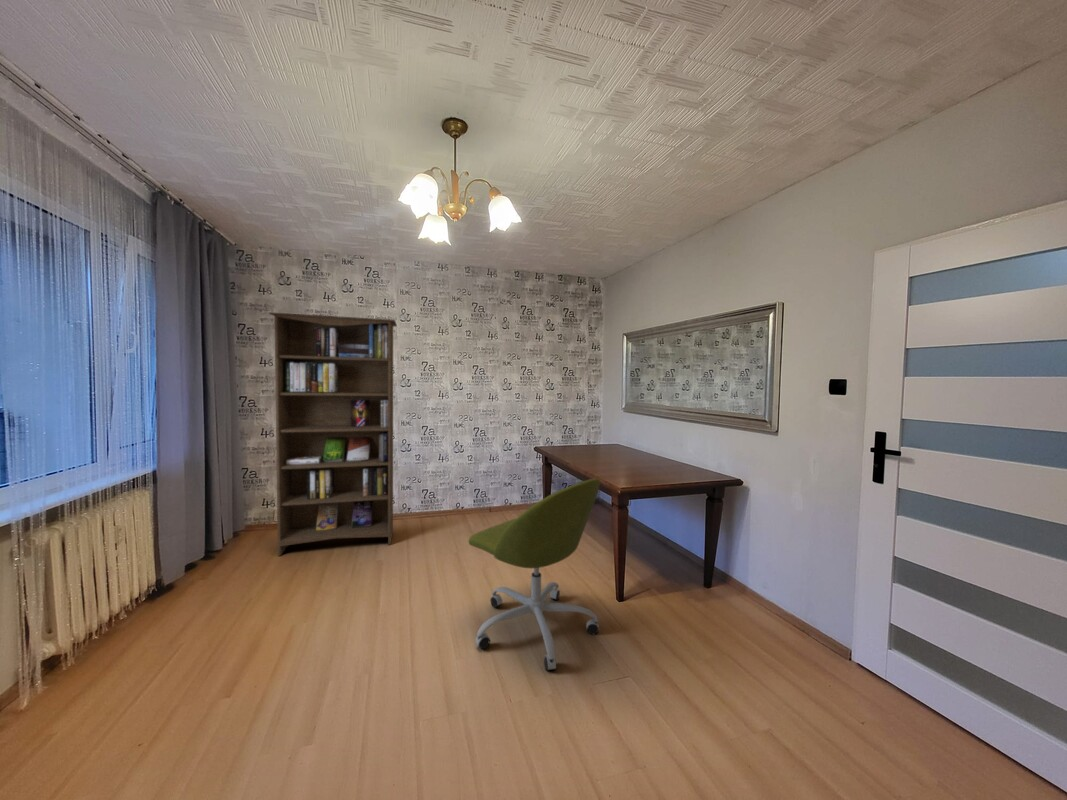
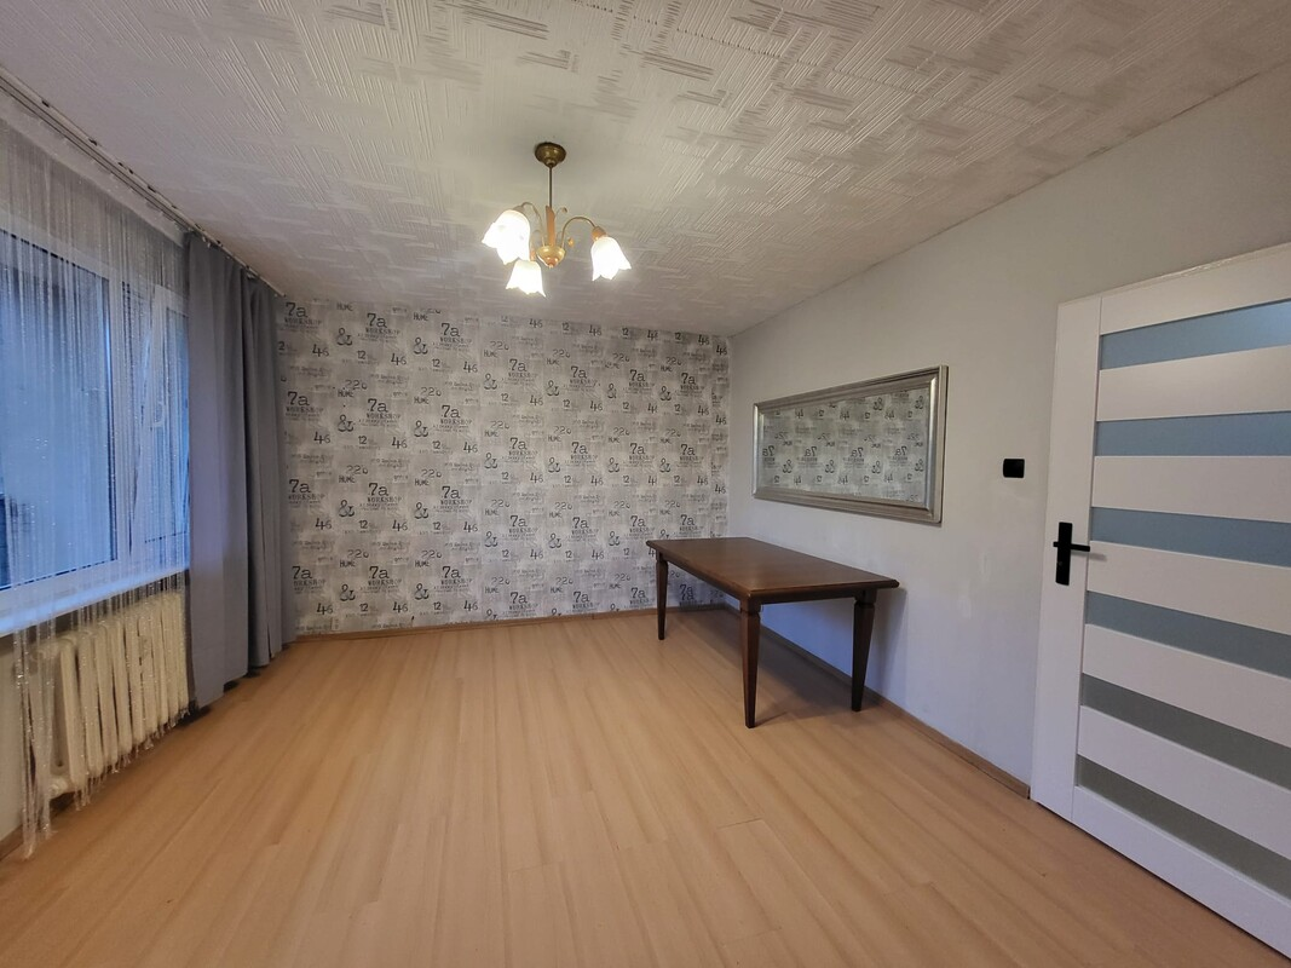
- bookcase [268,311,398,557]
- office chair [468,477,601,672]
